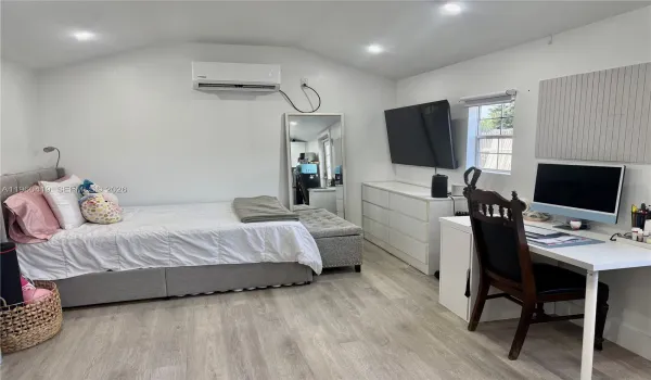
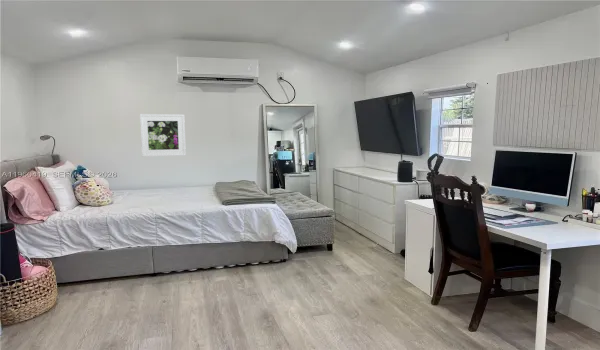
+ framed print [139,113,187,158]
